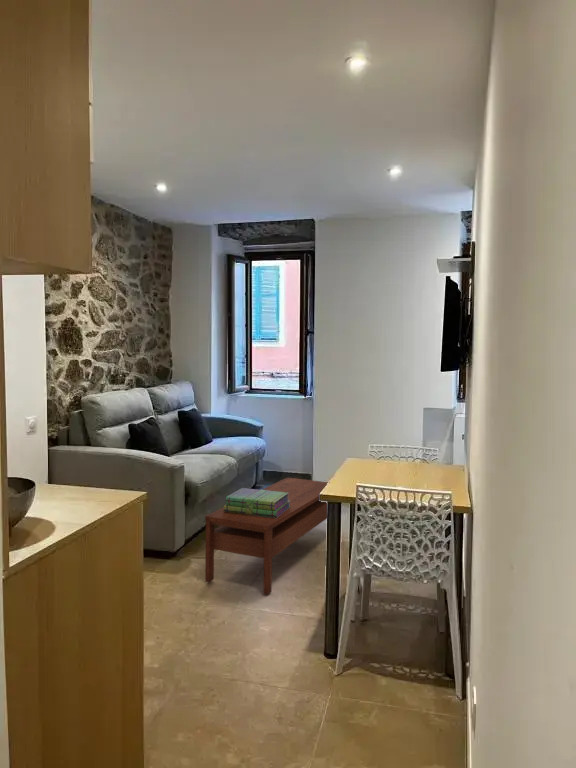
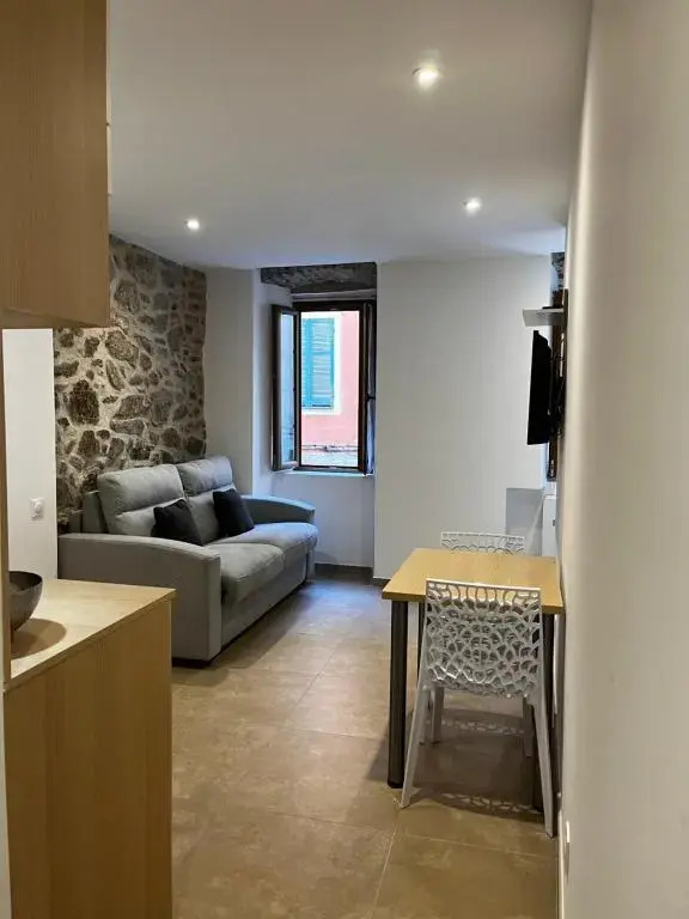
- coffee table [204,476,329,596]
- stack of books [223,487,290,518]
